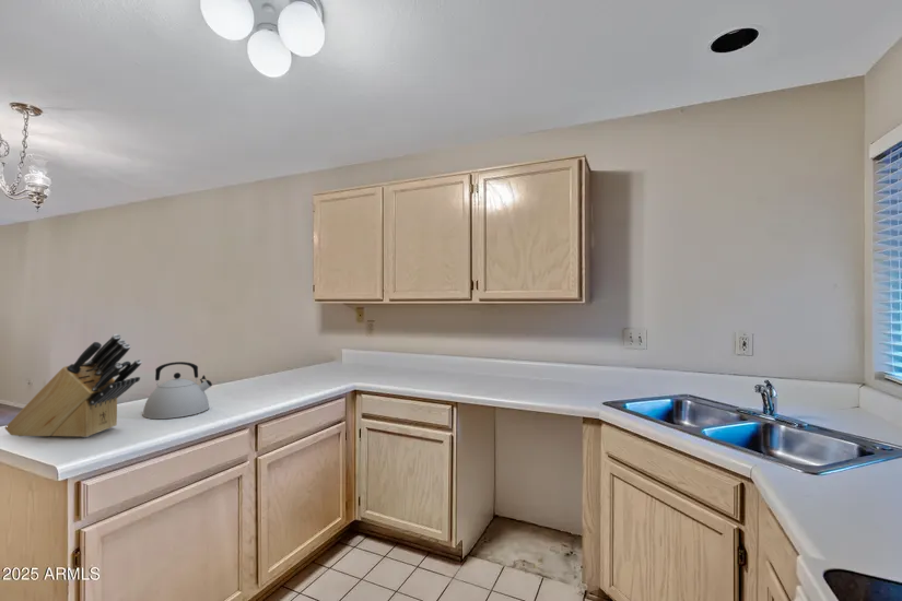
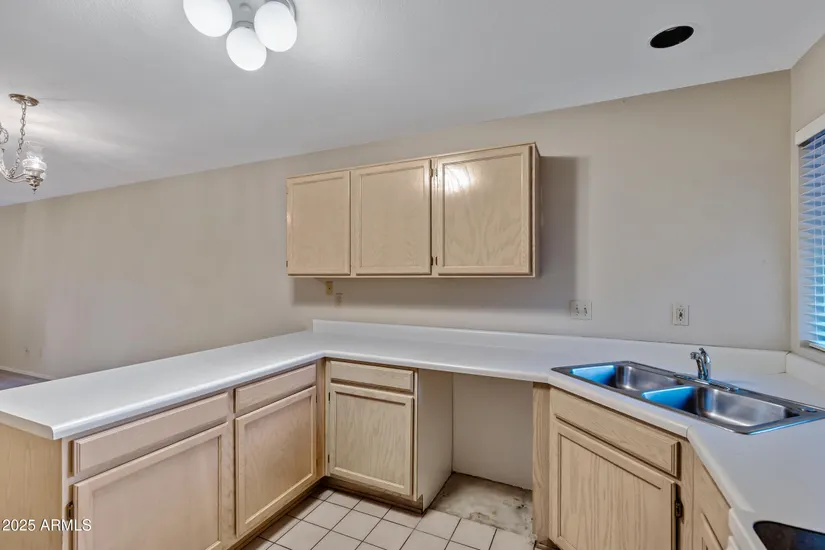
- knife block [3,333,143,438]
- kettle [142,361,213,420]
